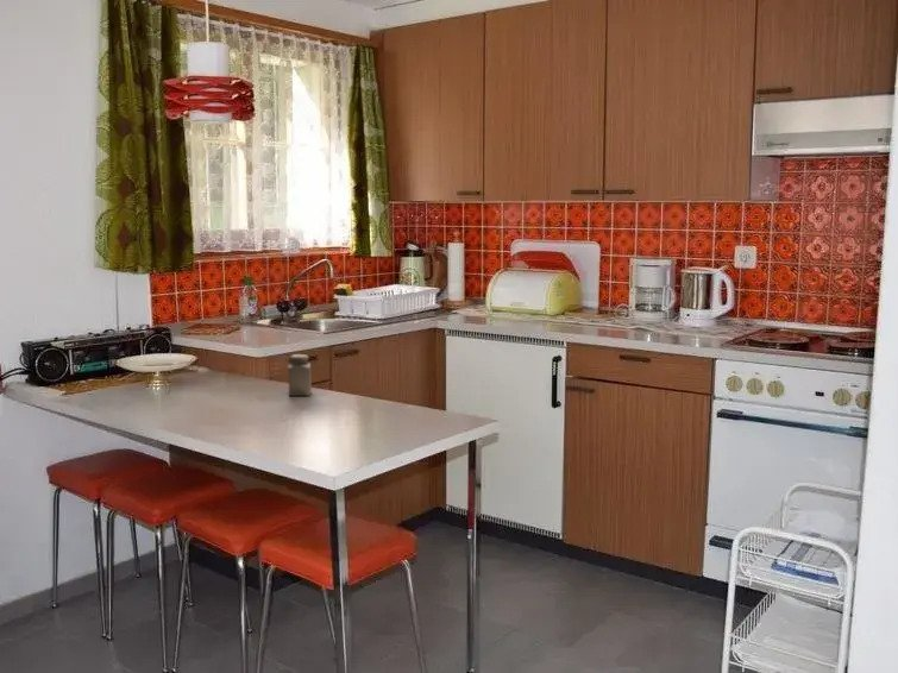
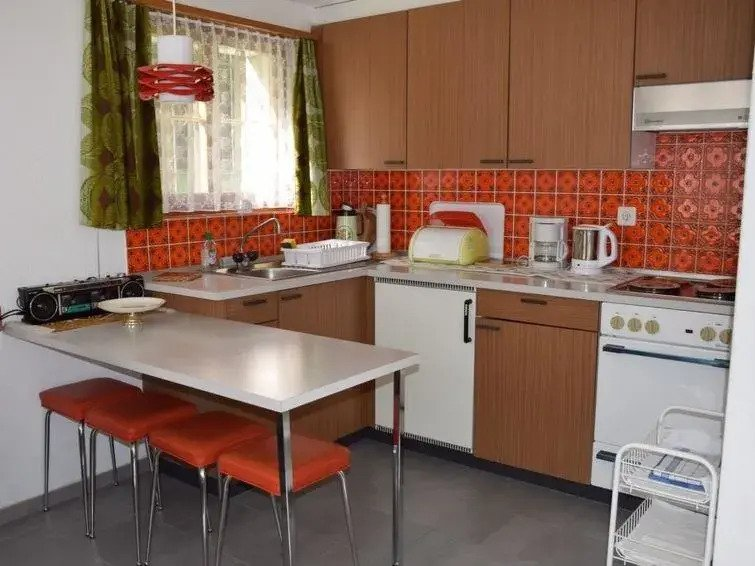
- salt shaker [287,353,313,397]
